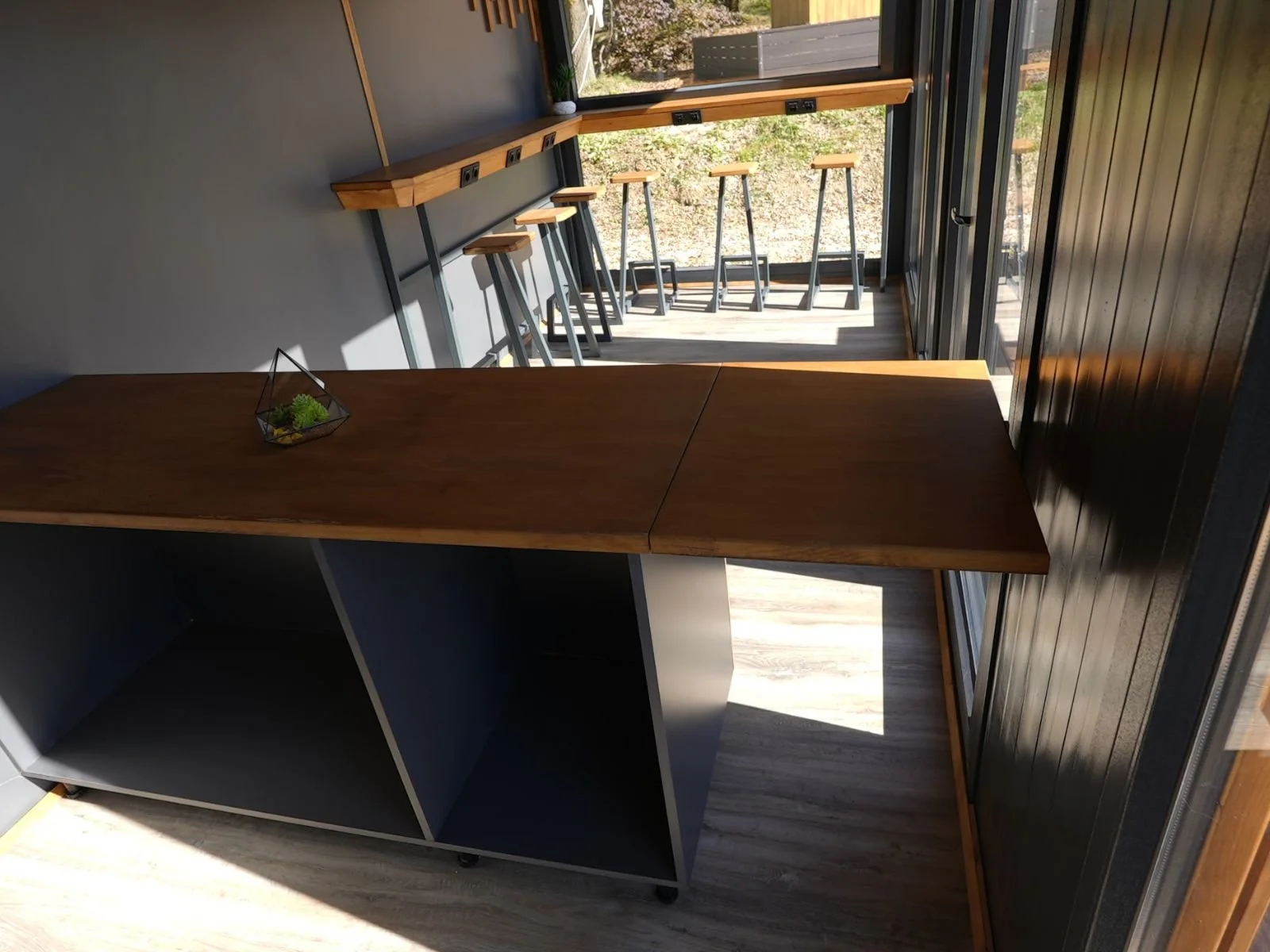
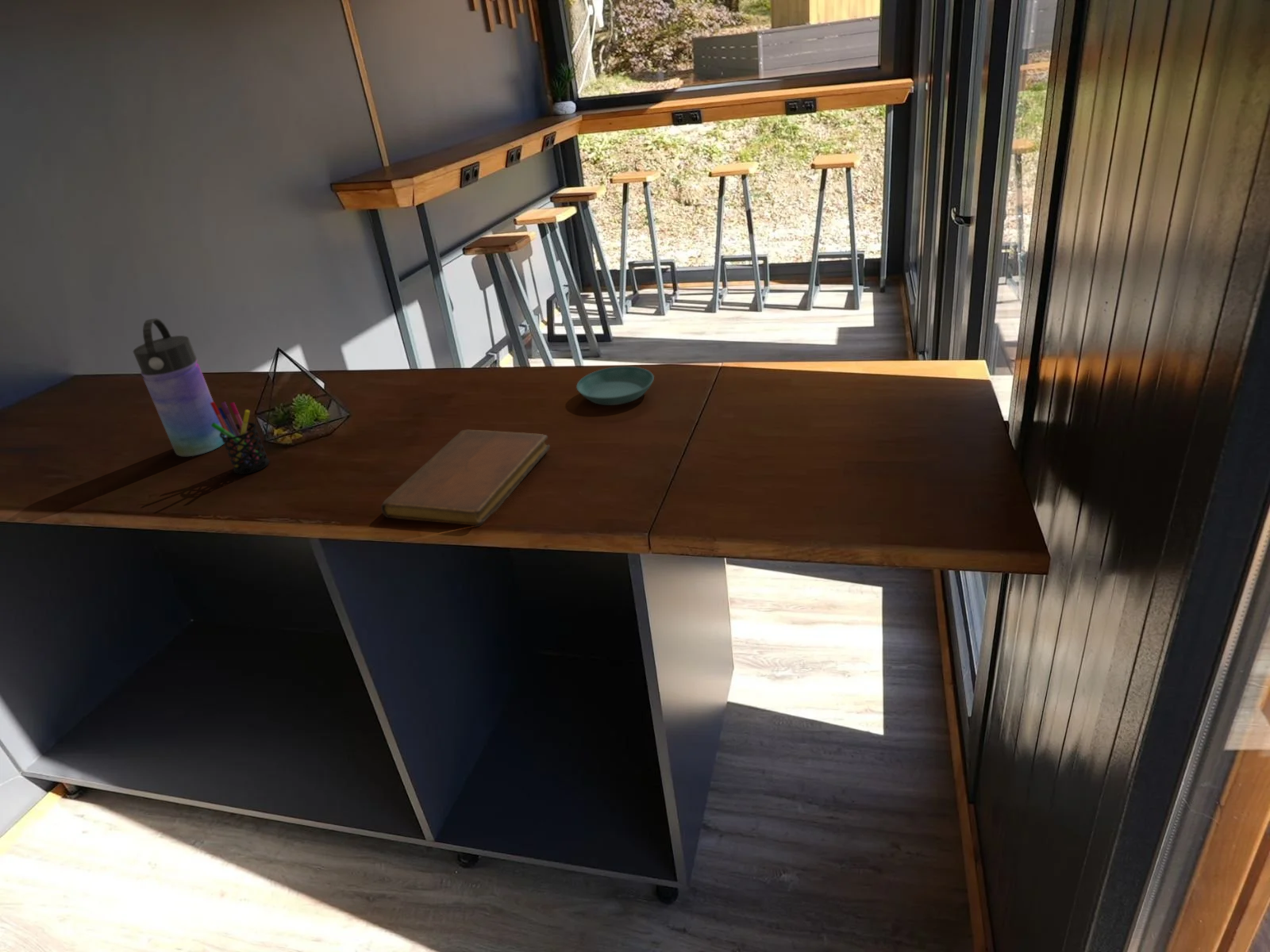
+ saucer [575,366,655,406]
+ notebook [380,429,551,527]
+ pen holder [210,401,271,475]
+ water bottle [133,317,226,457]
